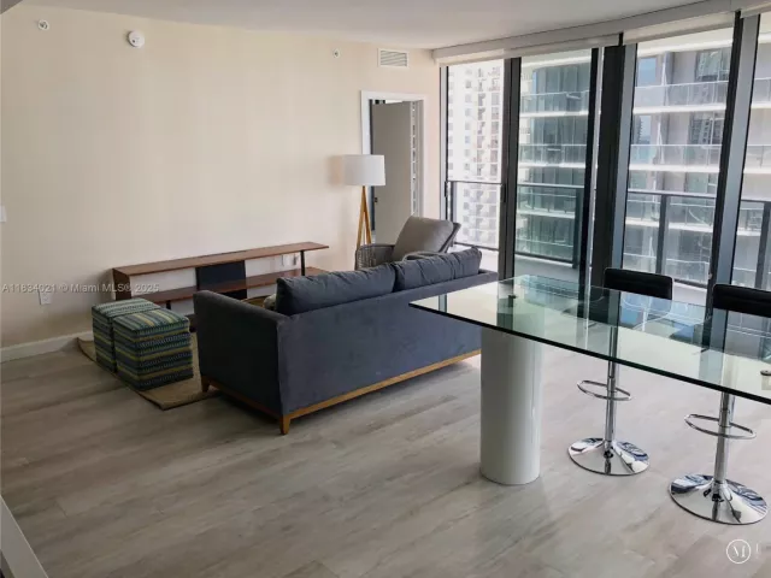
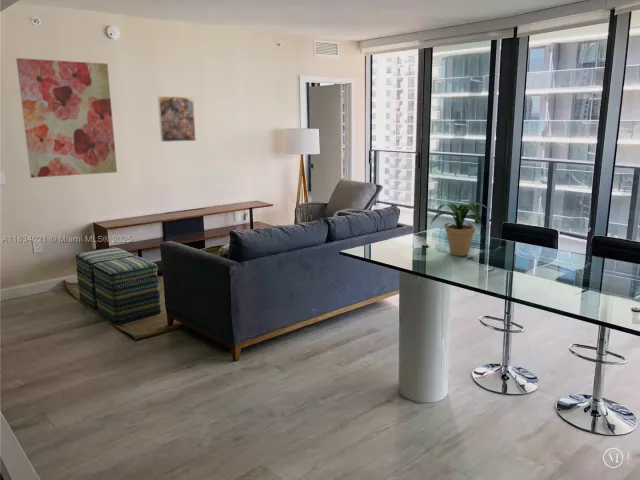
+ potted plant [430,201,491,257]
+ wall art [15,57,118,179]
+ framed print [157,95,197,143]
